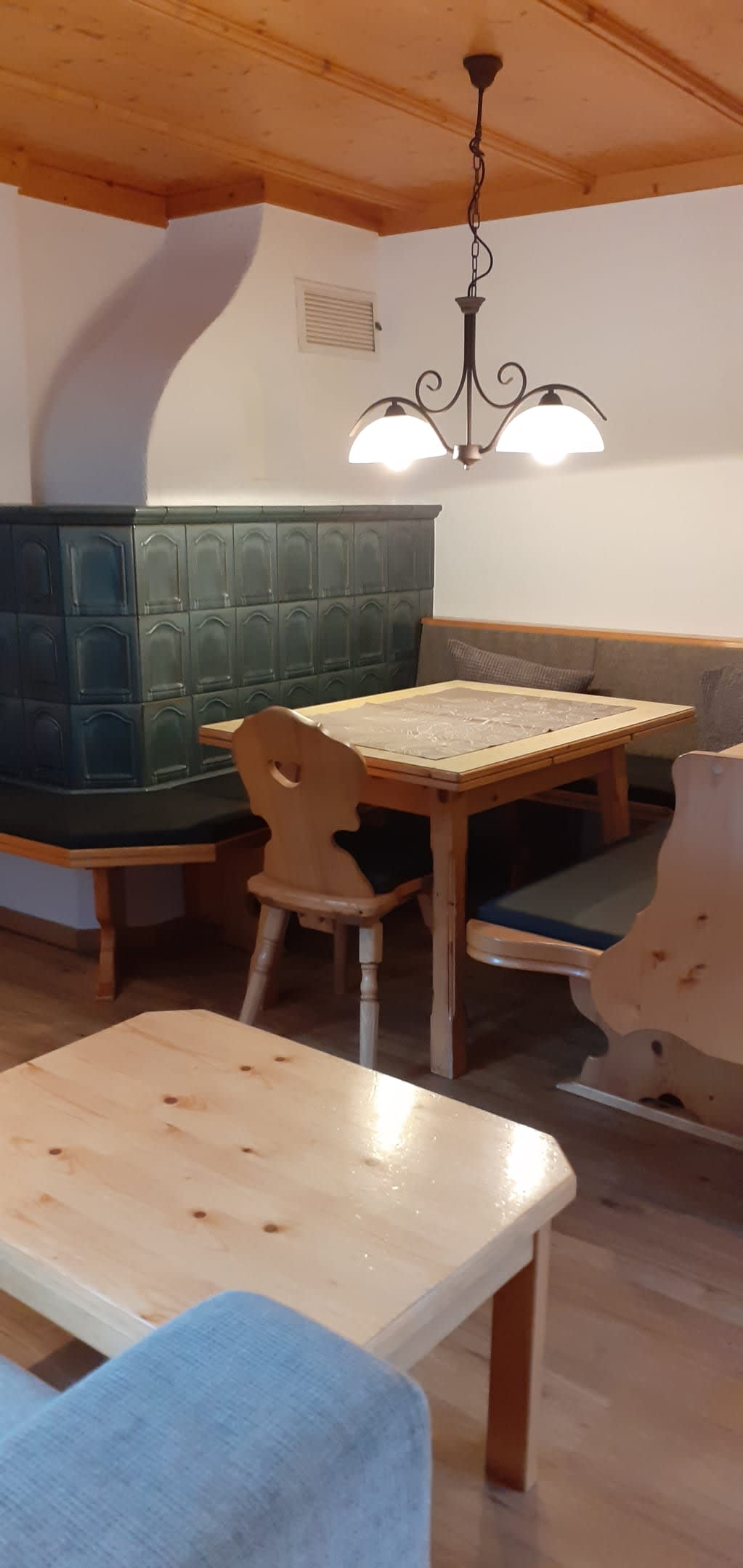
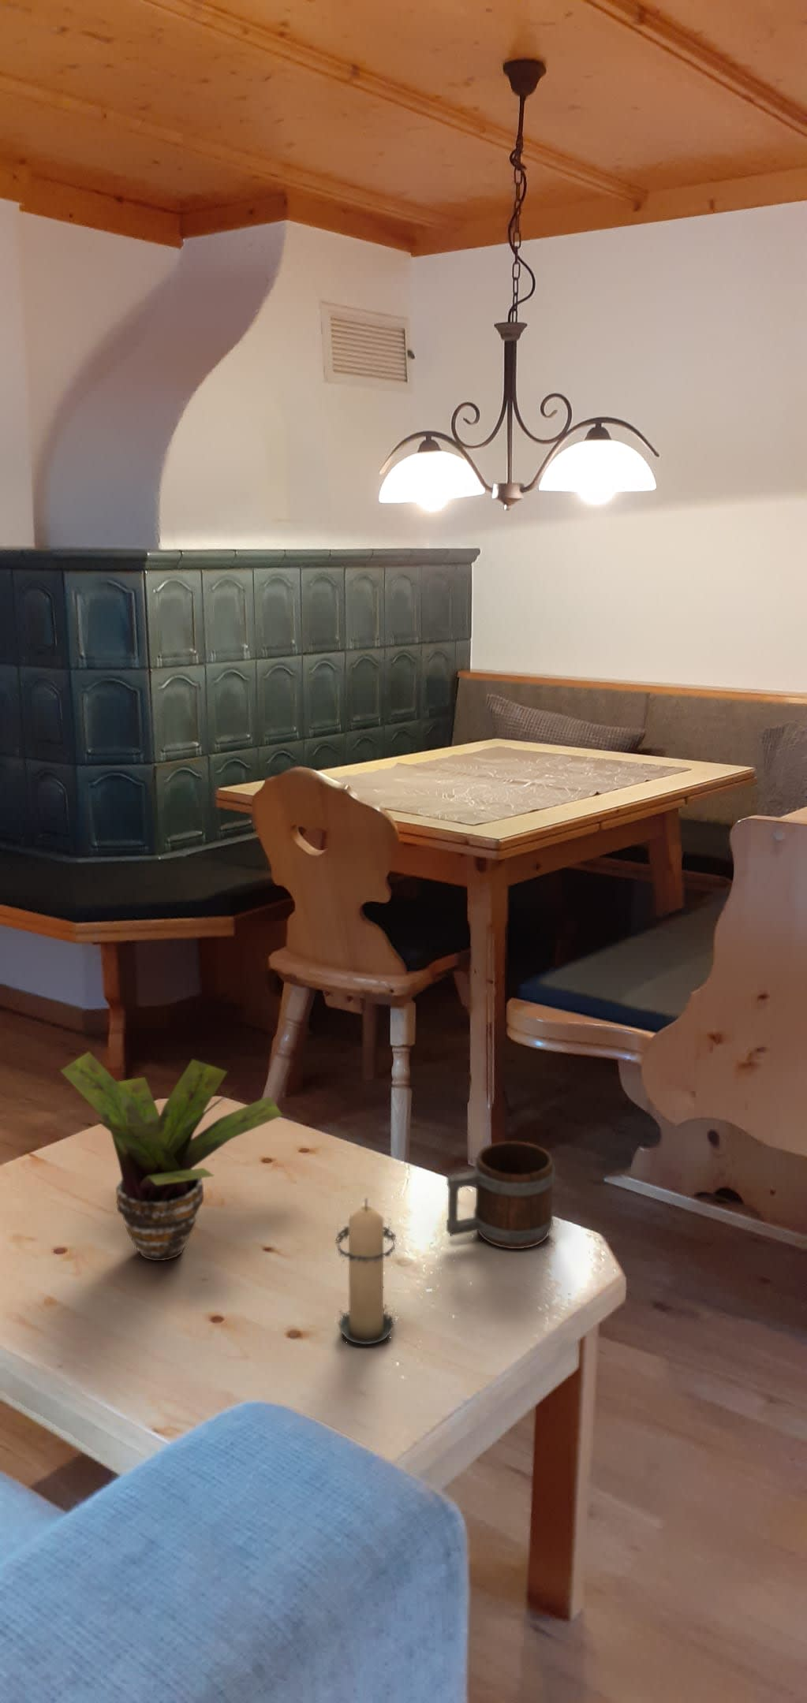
+ candle [333,1198,399,1345]
+ mug [445,1140,555,1250]
+ potted plant [60,1051,283,1261]
